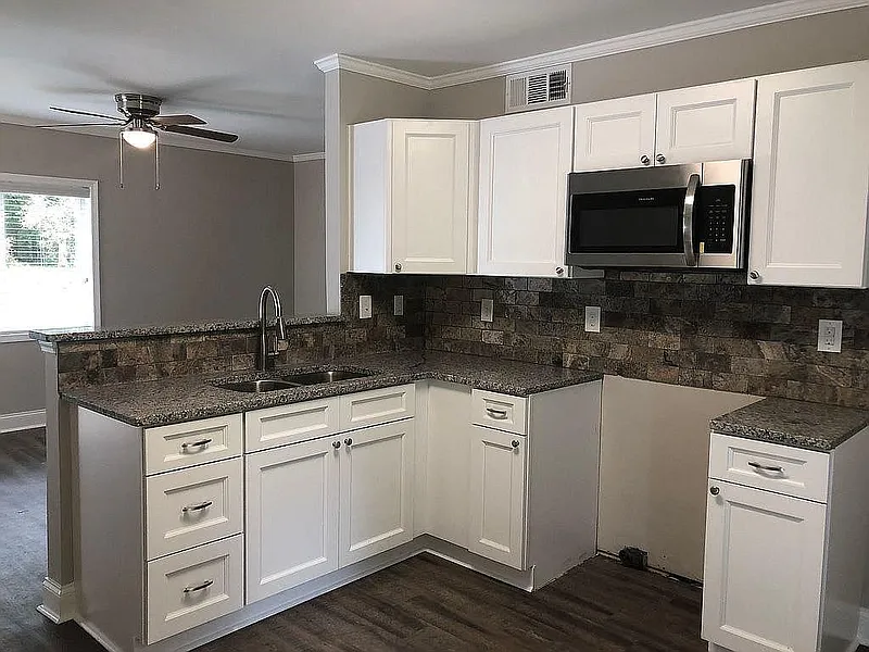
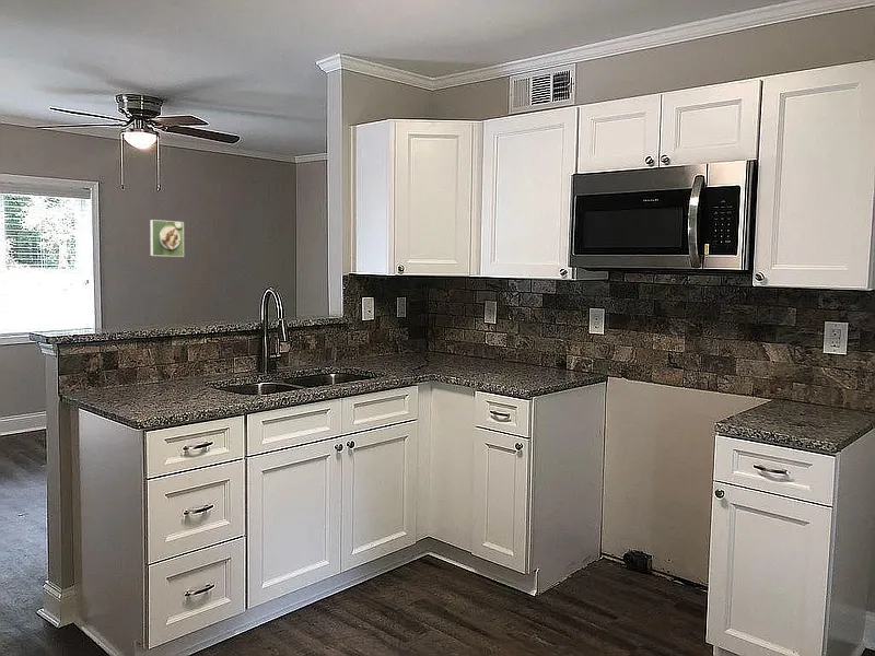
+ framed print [149,219,185,258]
